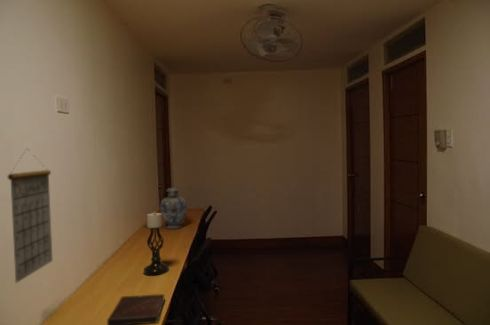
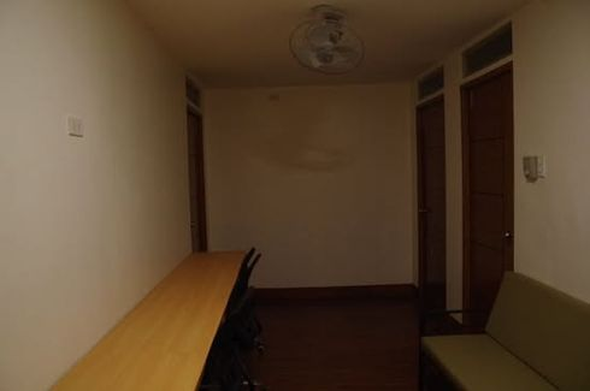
- vase [159,186,188,230]
- book [106,293,165,325]
- calendar [7,147,54,284]
- candle holder [142,211,170,277]
